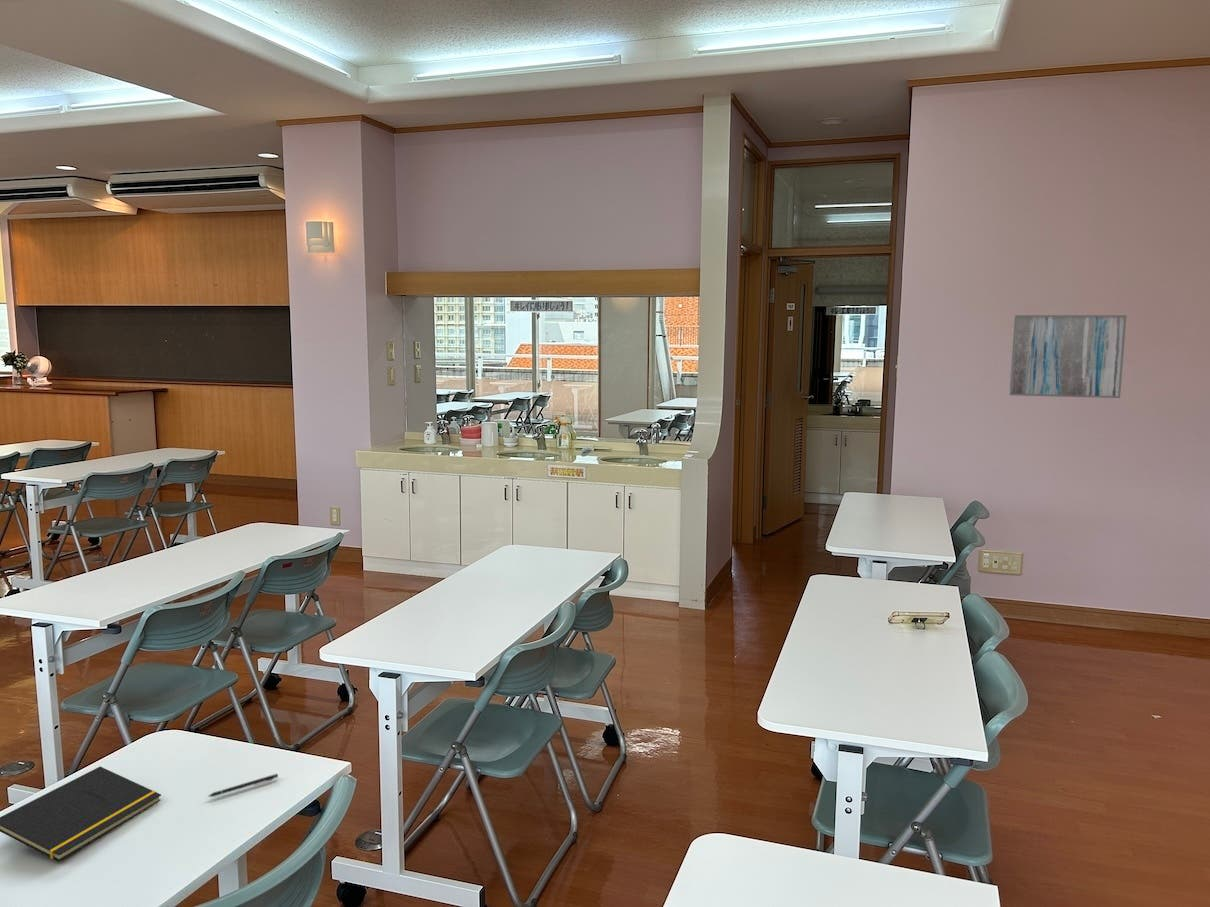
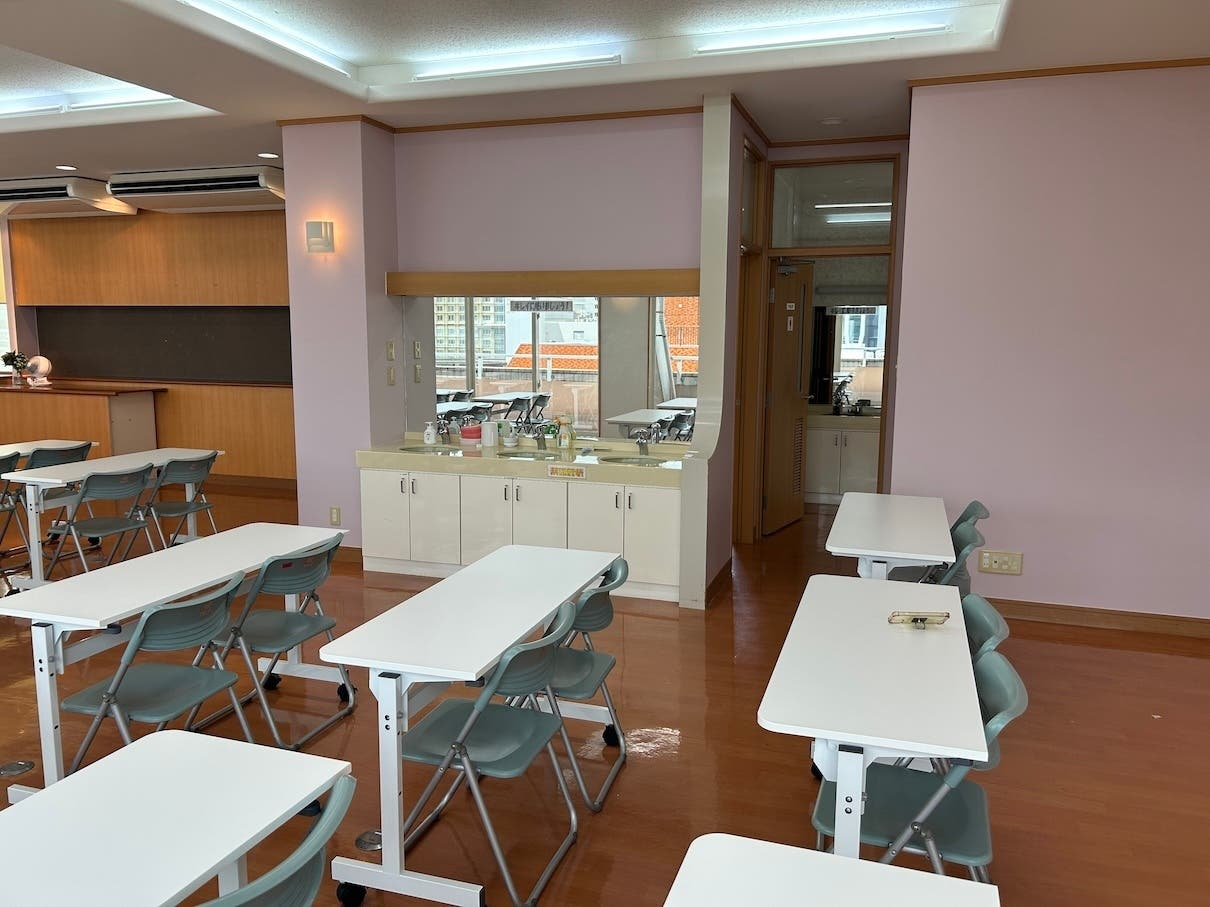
- notepad [0,766,162,862]
- pen [208,773,279,798]
- wall art [1008,314,1128,399]
